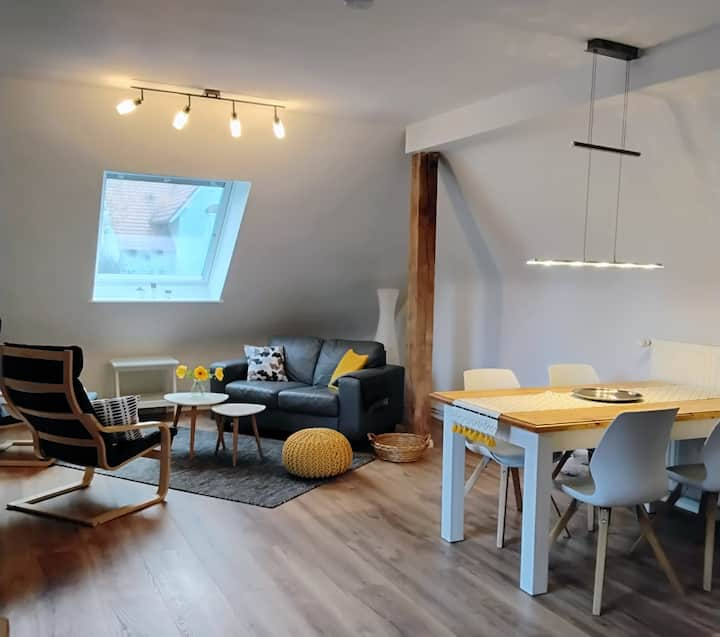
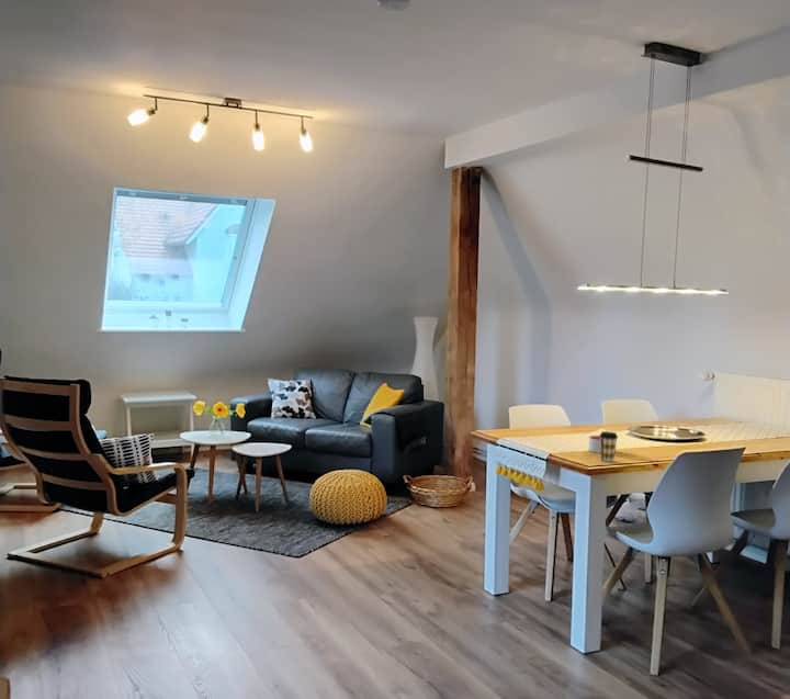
+ candle [587,435,617,454]
+ coffee cup [598,430,619,463]
